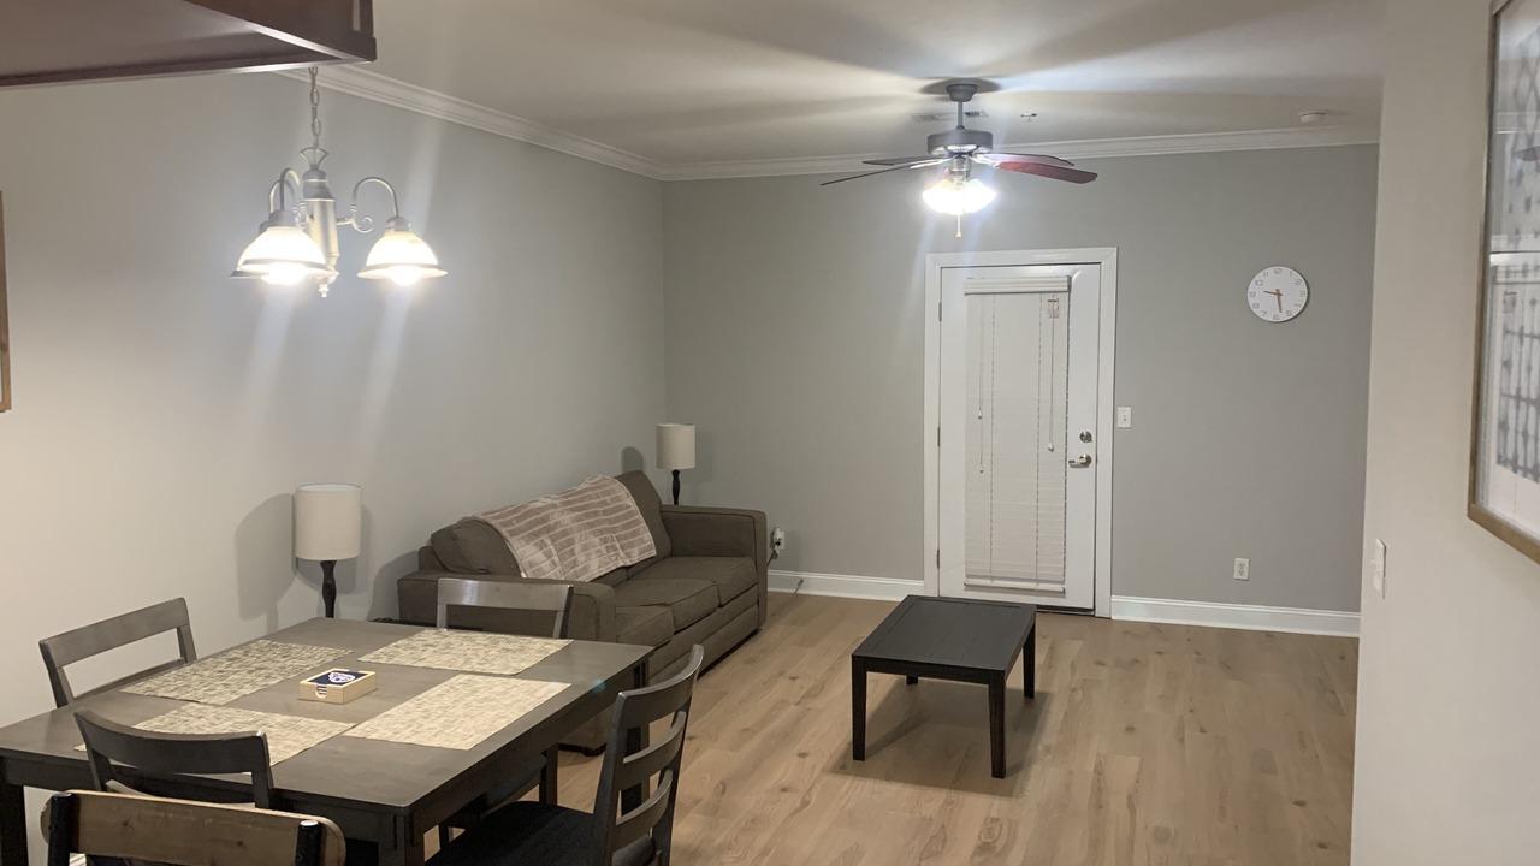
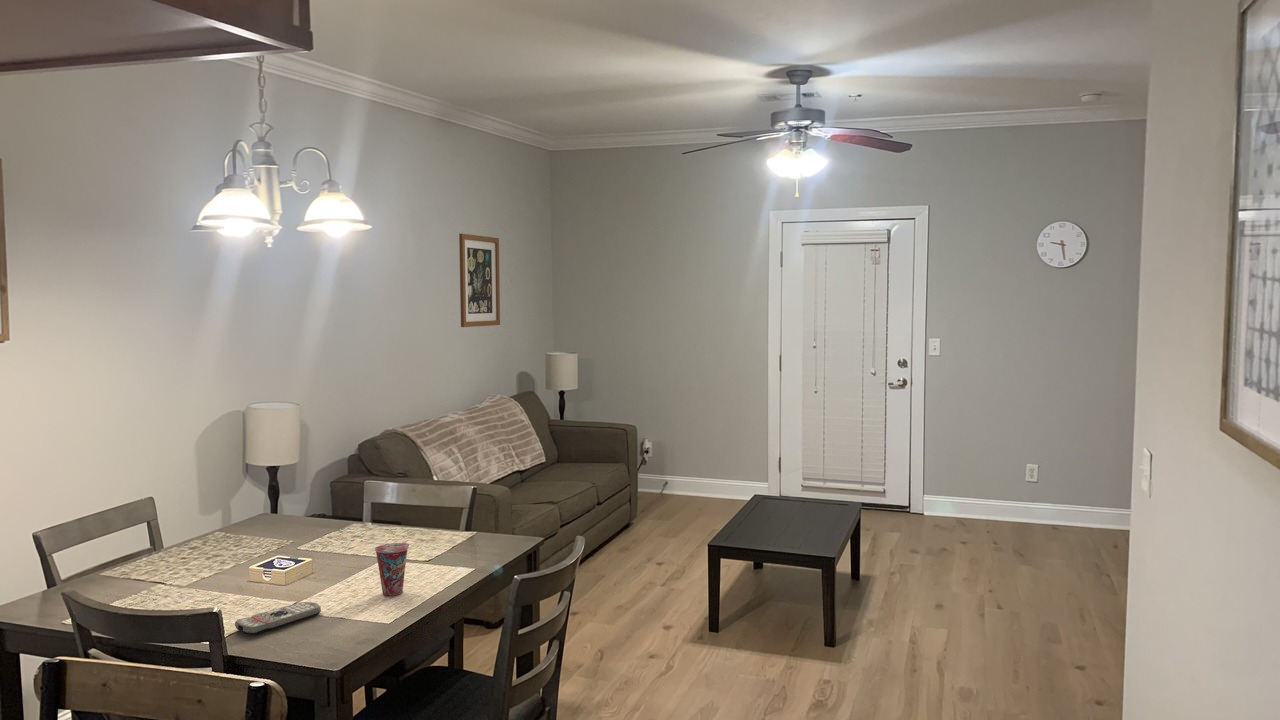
+ wall art [458,233,501,328]
+ remote control [234,601,322,636]
+ cup [374,542,410,596]
